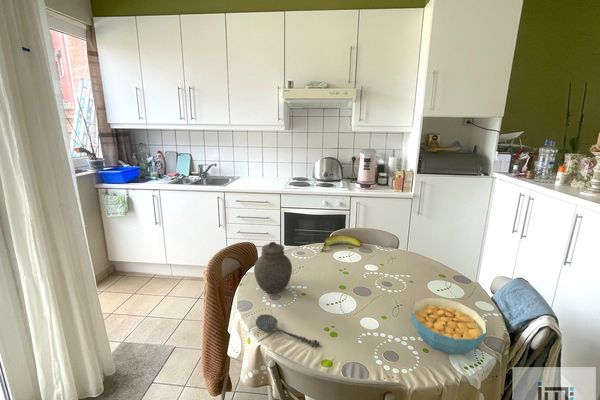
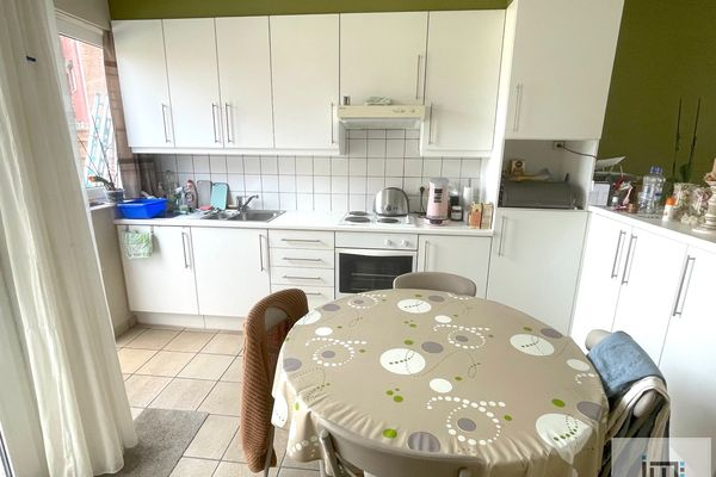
- banana [320,234,363,252]
- spoon [255,313,321,348]
- cereal bowl [410,297,488,356]
- jar [253,241,293,294]
